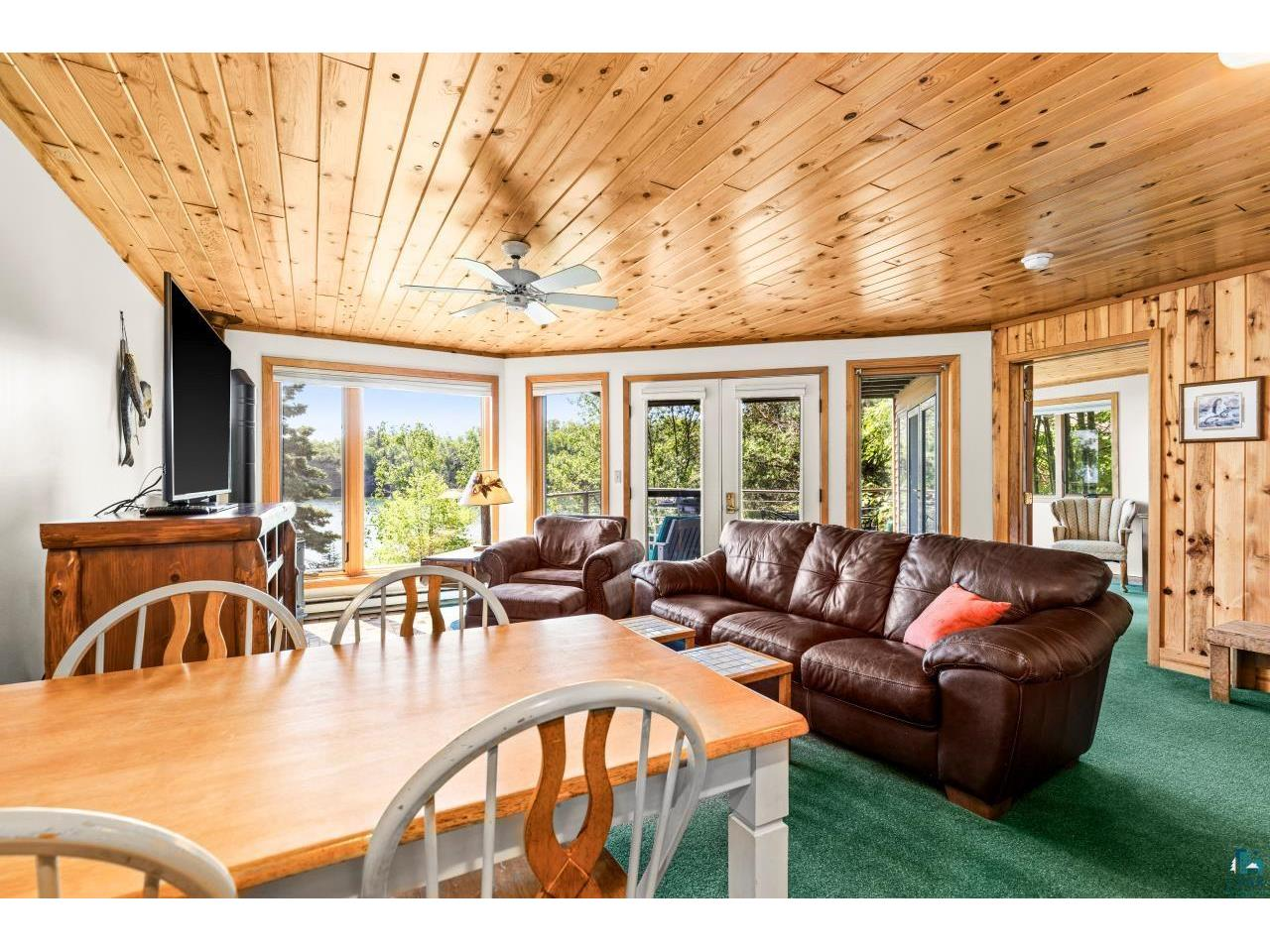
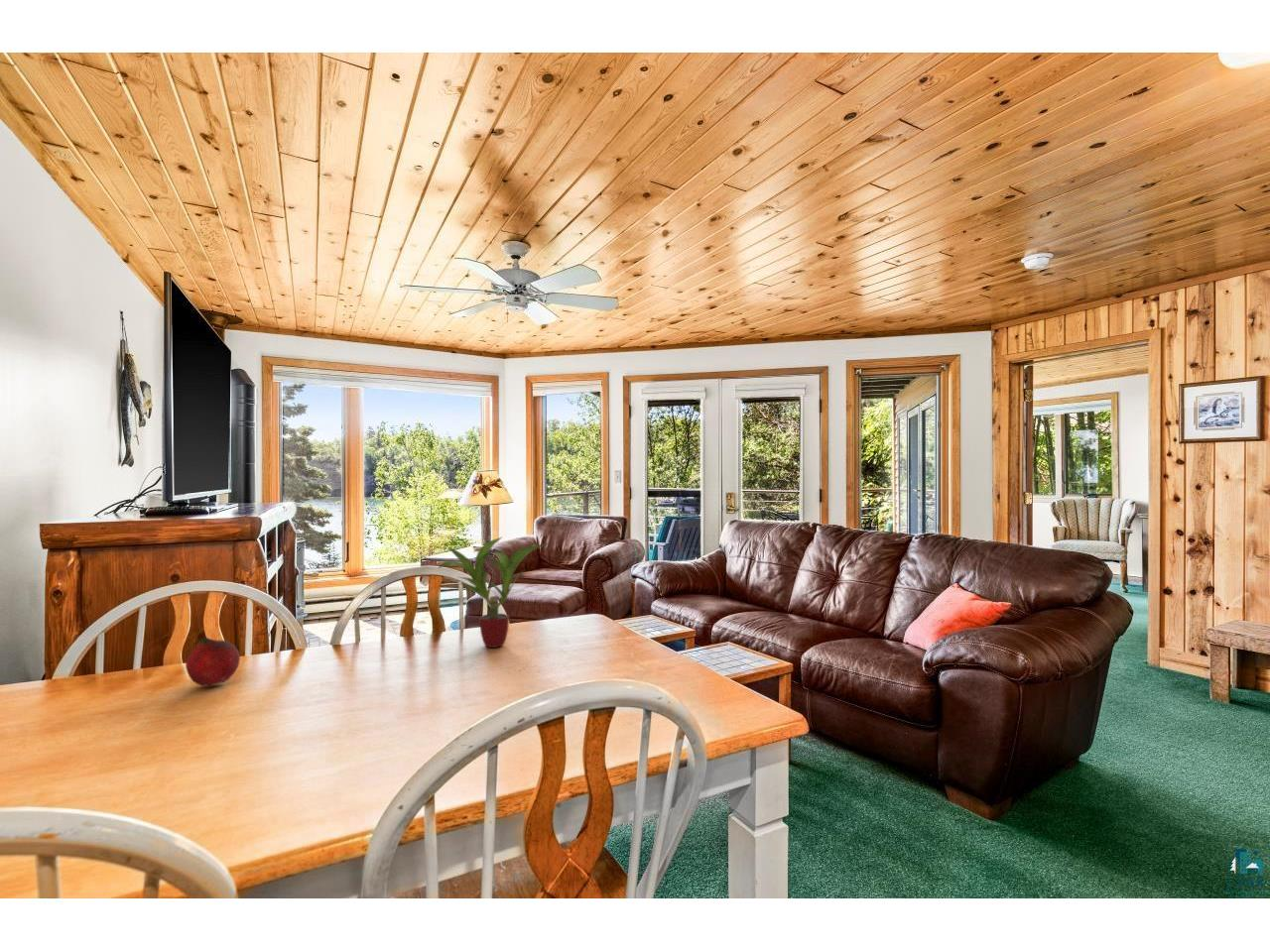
+ potted plant [437,535,550,649]
+ fruit [185,637,241,687]
